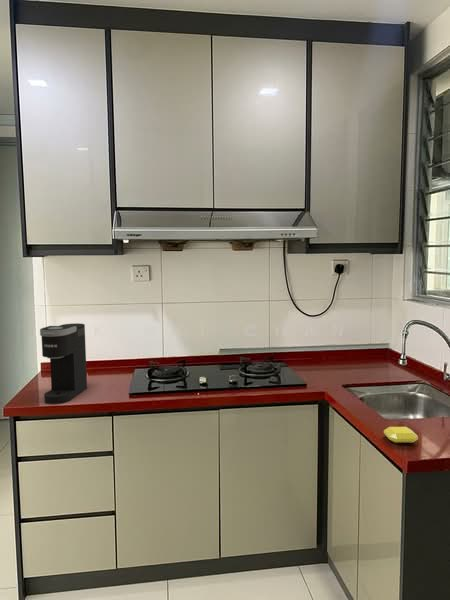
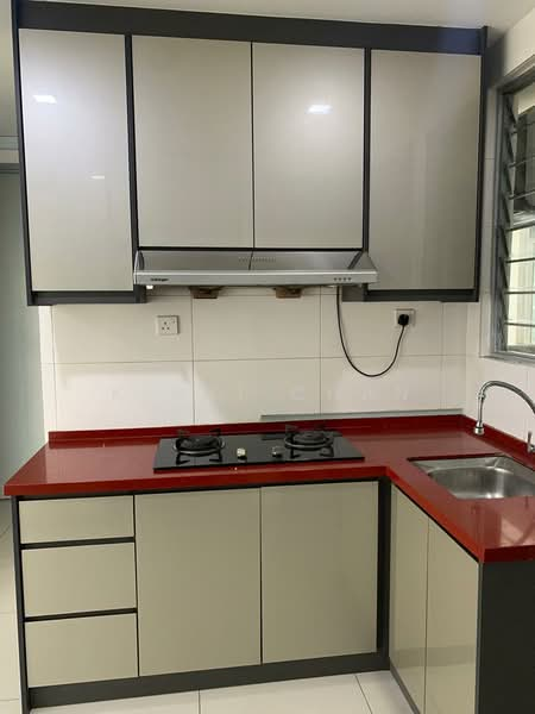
- coffee maker [39,322,88,405]
- soap bar [383,426,419,444]
